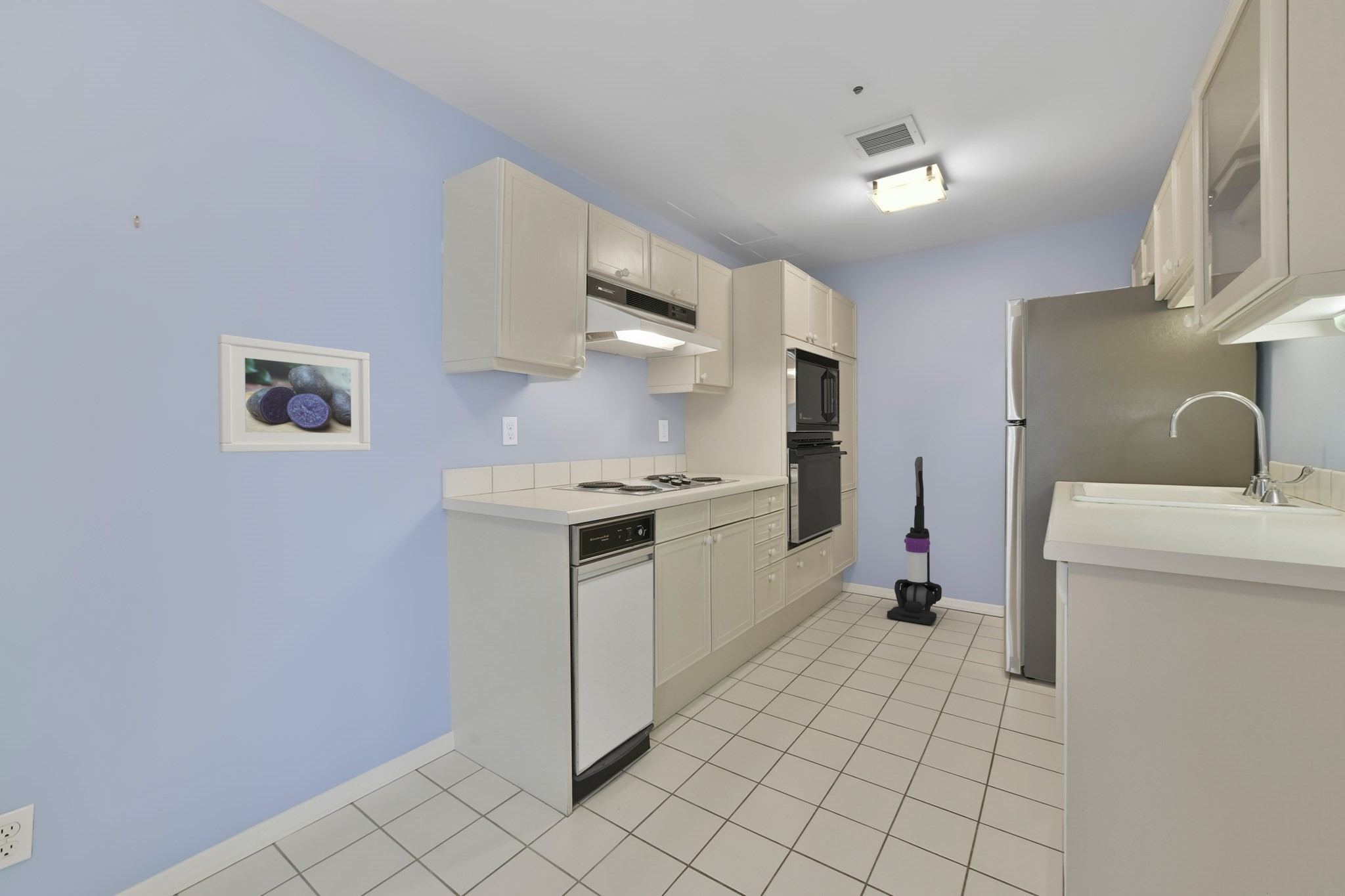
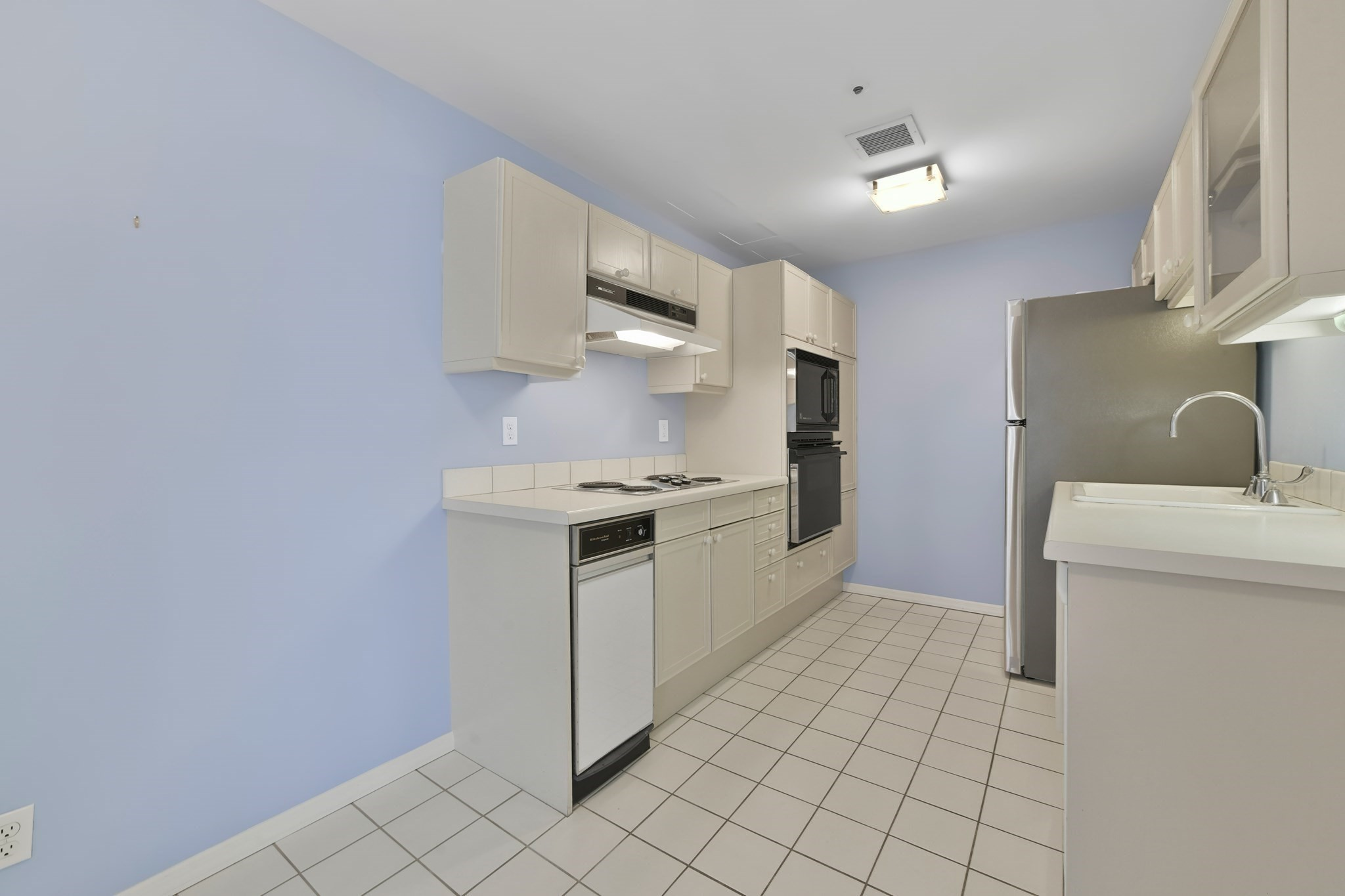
- vacuum cleaner [887,456,942,626]
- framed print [217,333,371,453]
